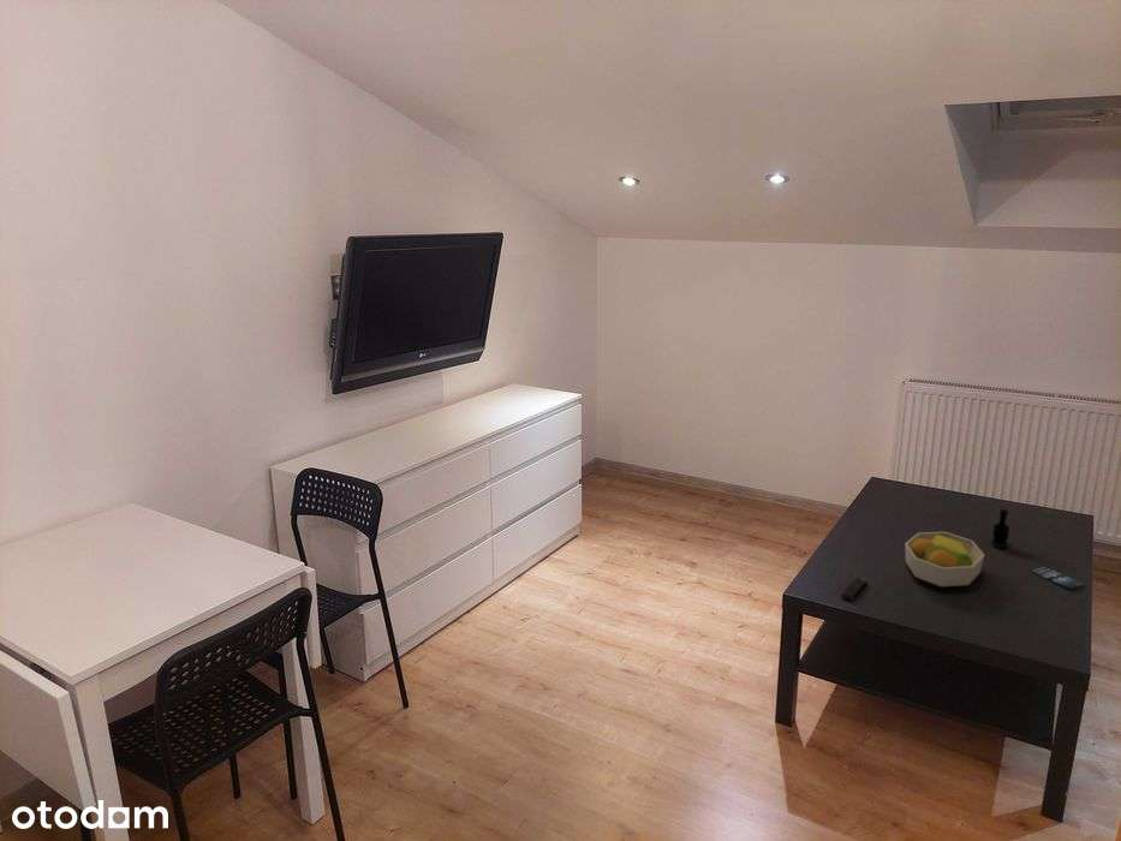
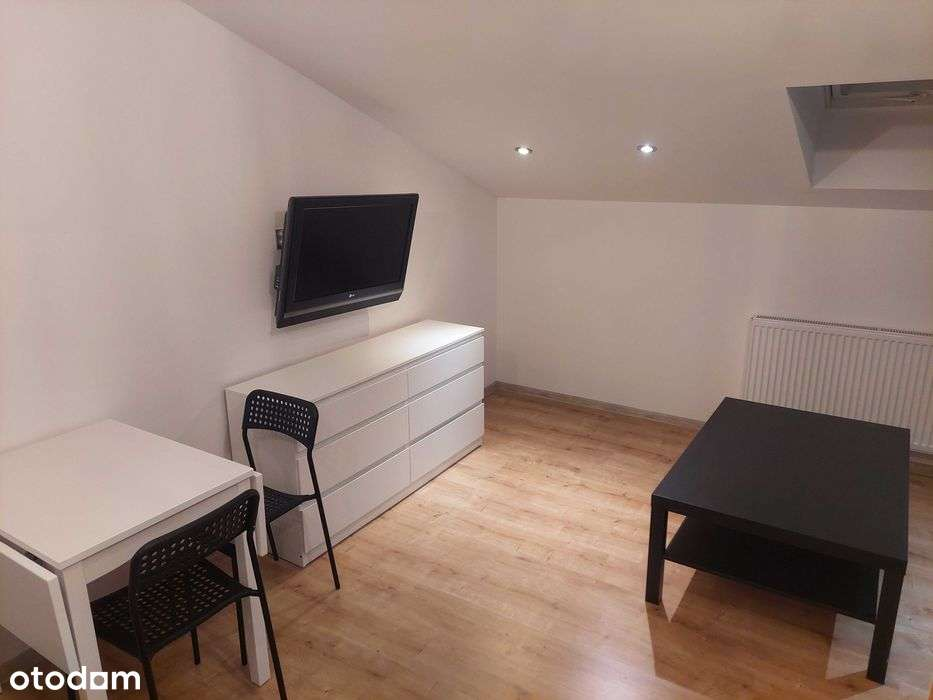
- smartphone [1028,566,1086,590]
- remote control [840,577,869,601]
- fruit bowl [904,531,985,587]
- bottle [990,508,1012,549]
